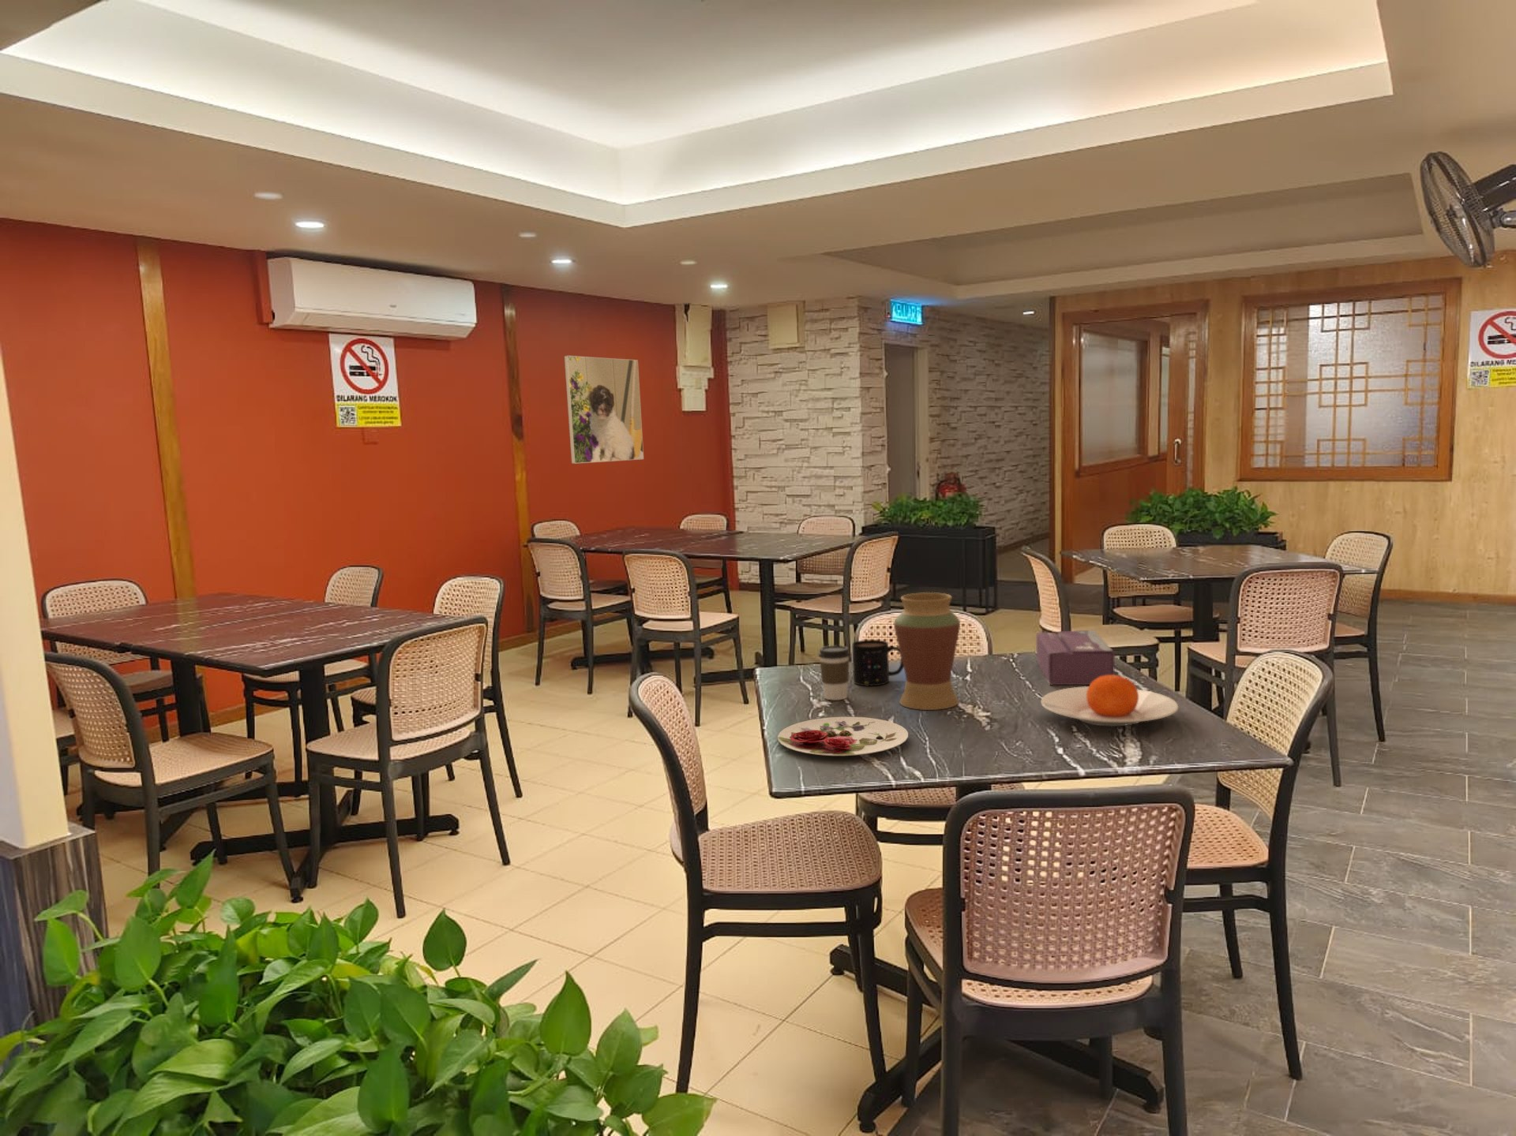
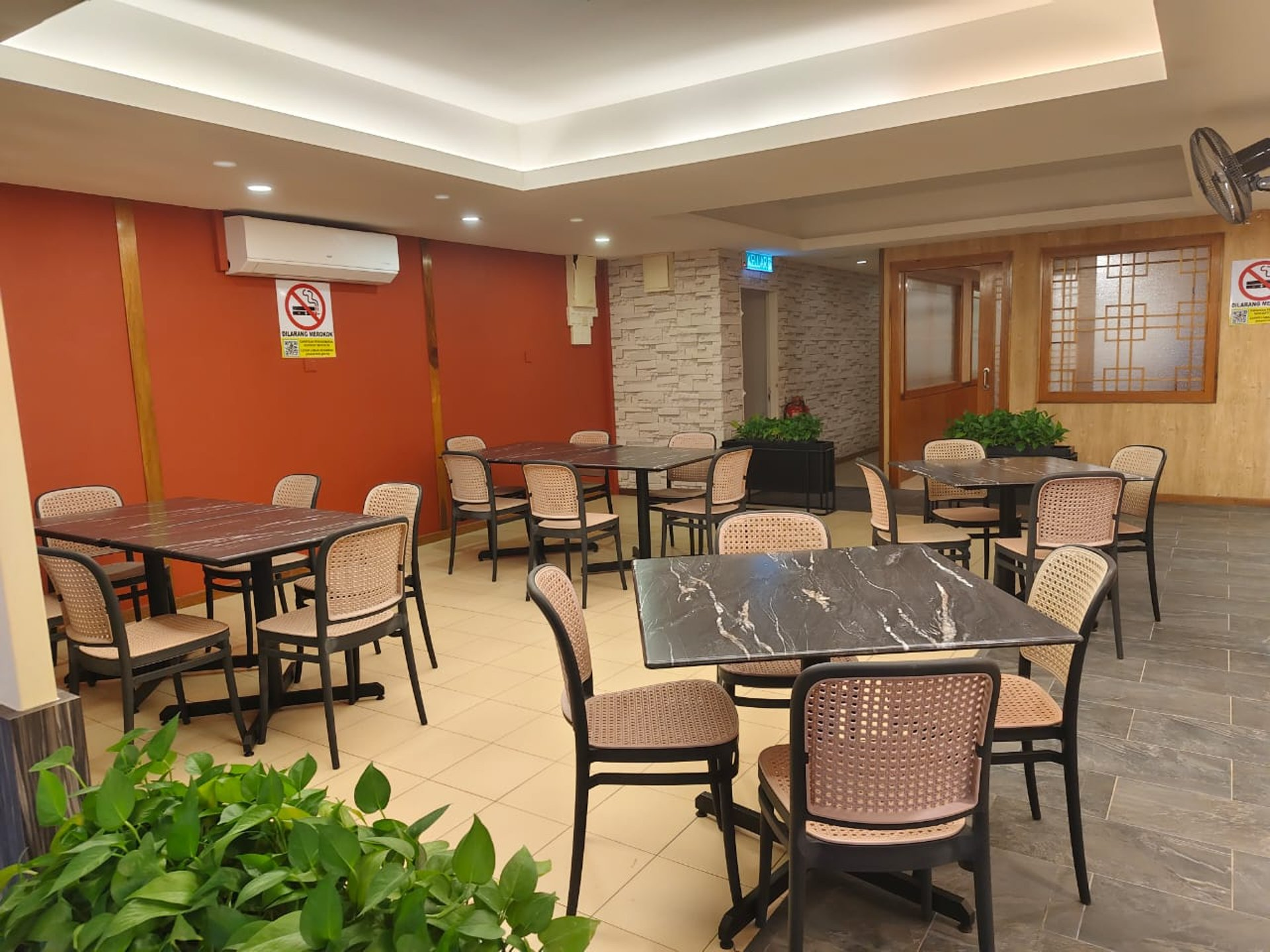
- vase [893,592,961,711]
- plate [777,716,908,757]
- plate [1040,674,1179,727]
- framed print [563,356,645,464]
- tissue box [1036,630,1116,686]
- coffee cup [818,644,850,700]
- mug [852,638,904,686]
